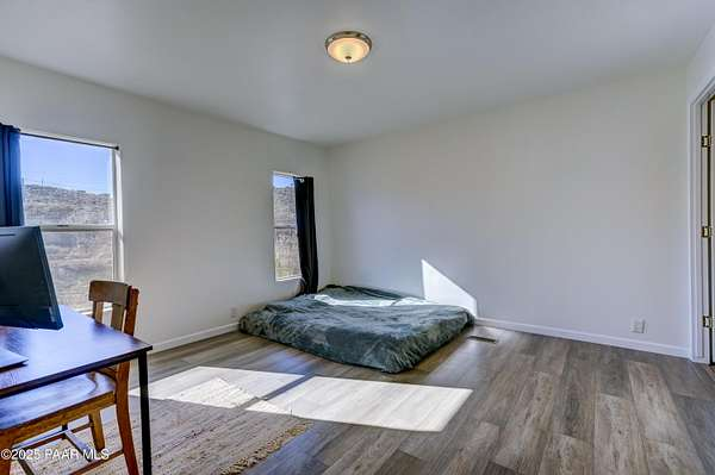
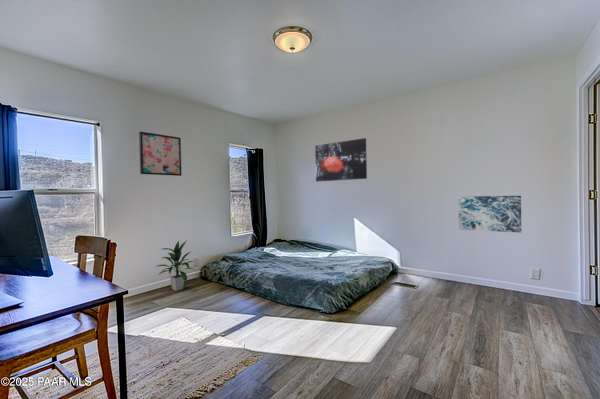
+ wall art [314,137,368,183]
+ wall art [138,131,183,177]
+ indoor plant [155,240,196,292]
+ wall art [457,195,522,234]
